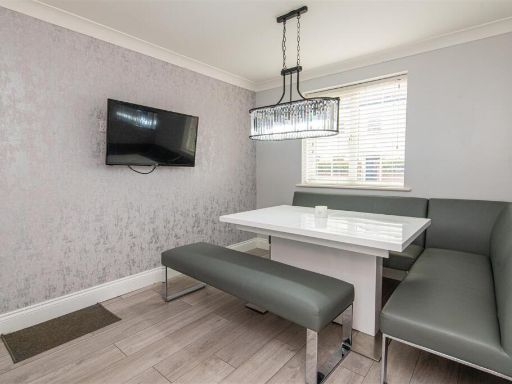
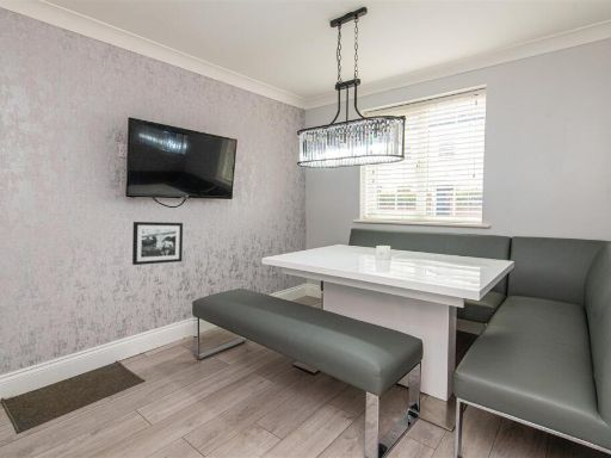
+ picture frame [131,221,184,266]
